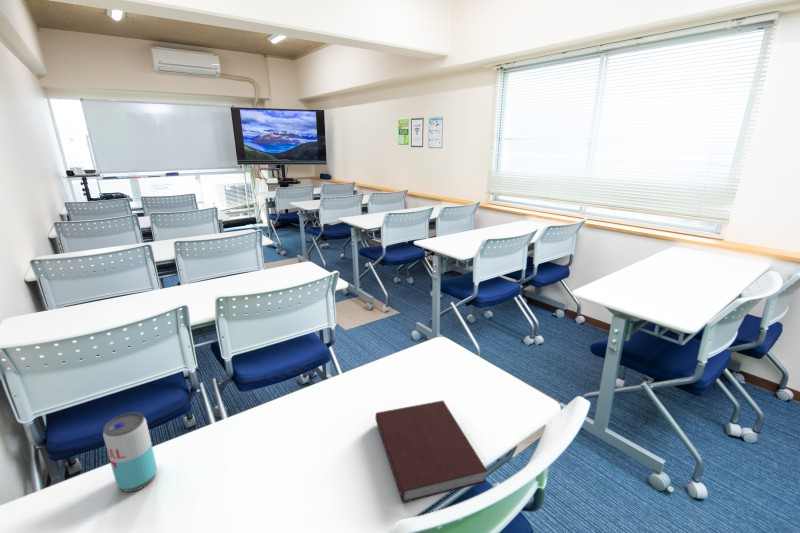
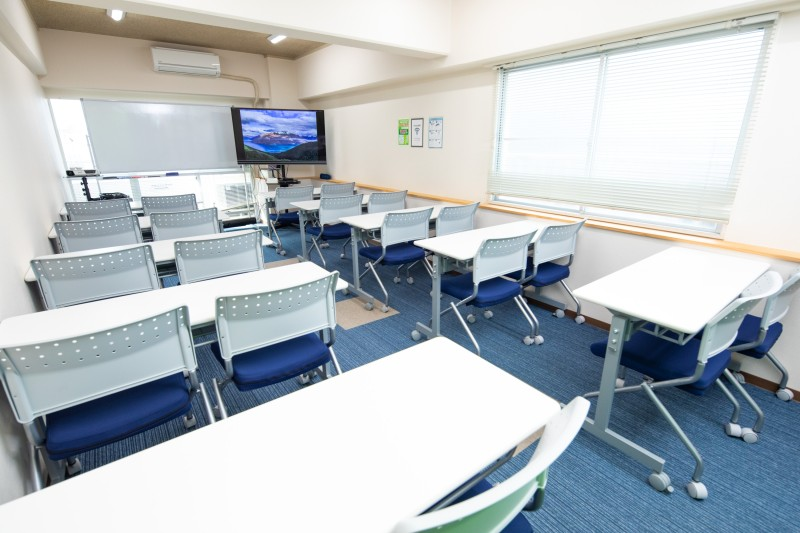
- notebook [374,400,488,504]
- beverage can [102,412,158,493]
